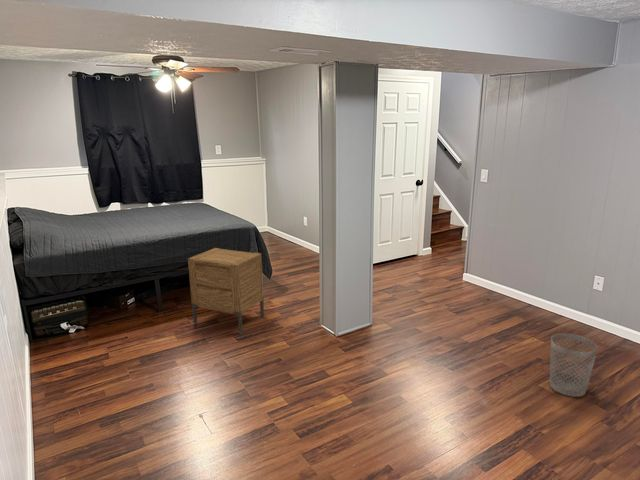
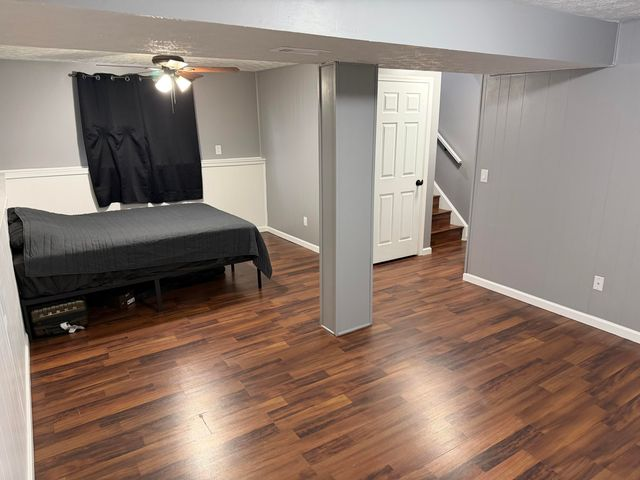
- wastebasket [549,332,599,398]
- nightstand [187,247,265,334]
